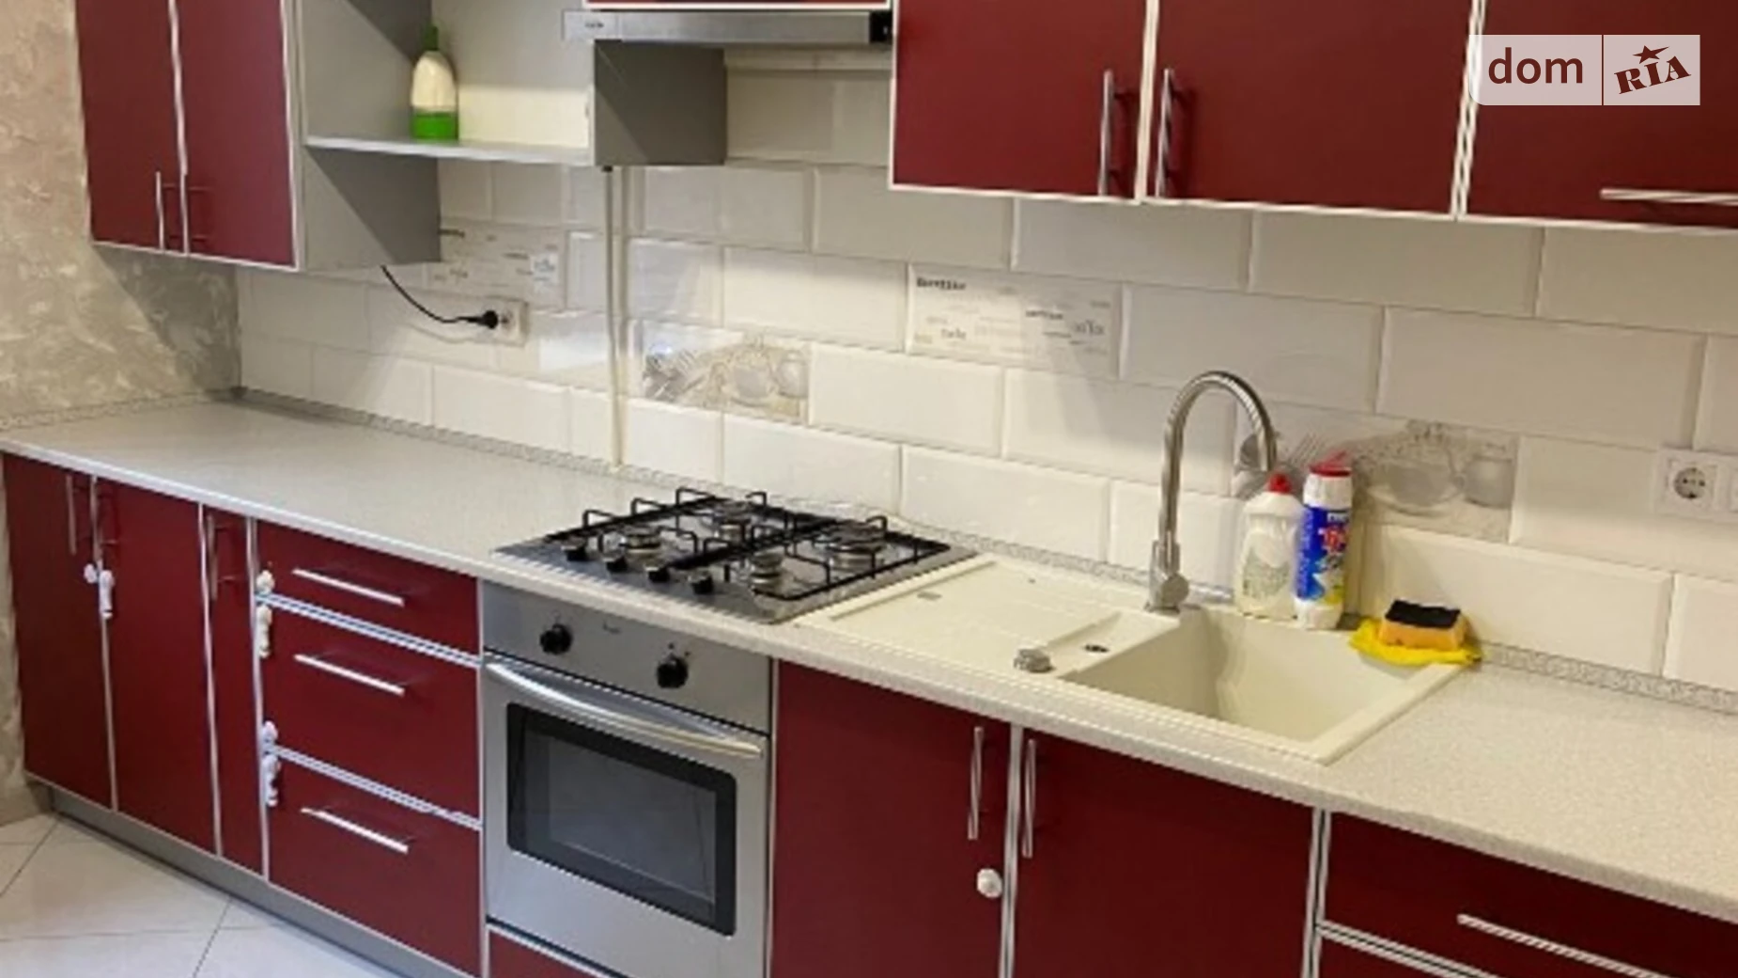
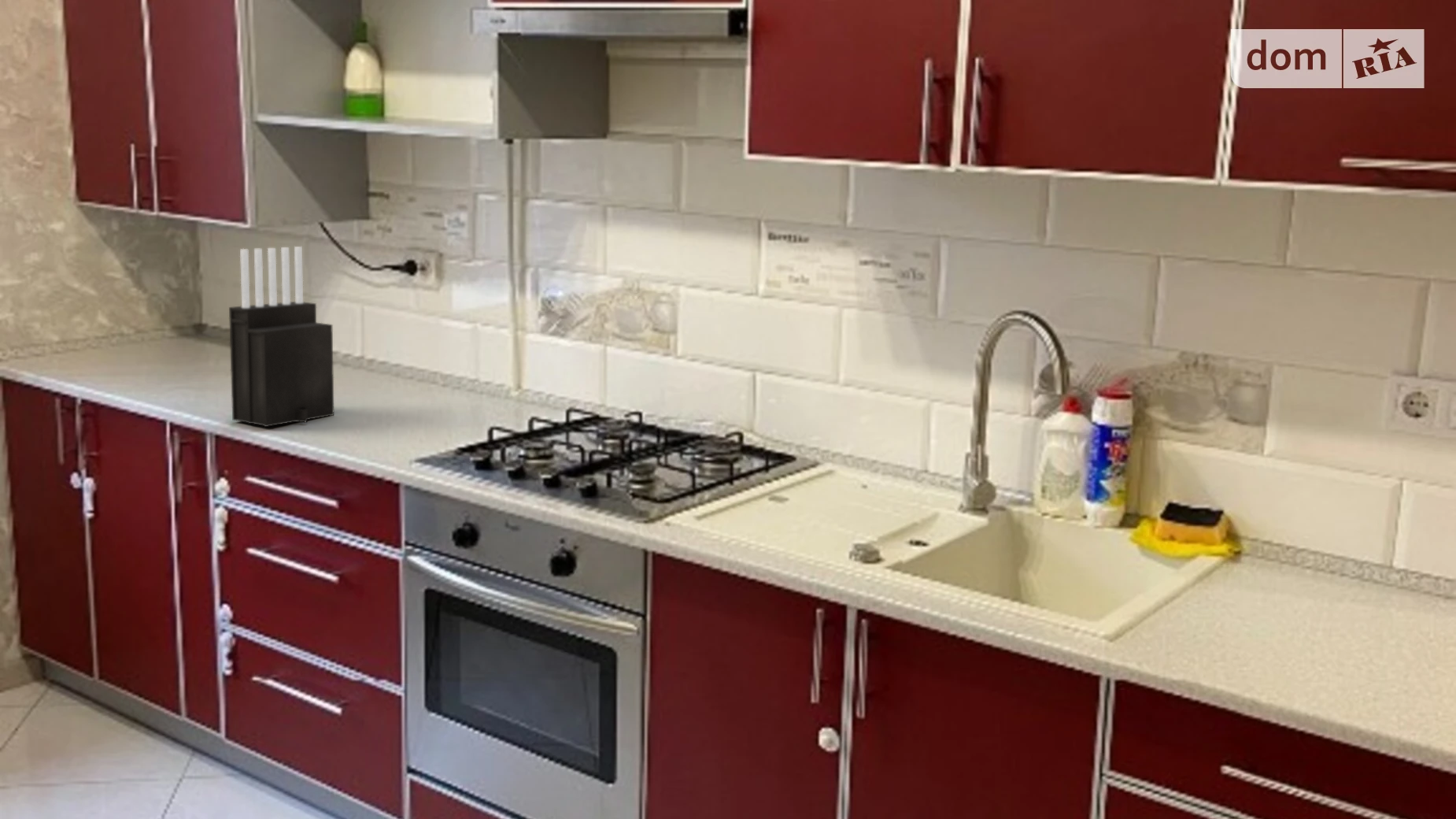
+ knife block [228,246,334,428]
